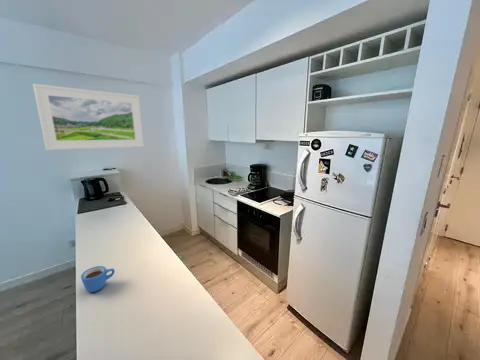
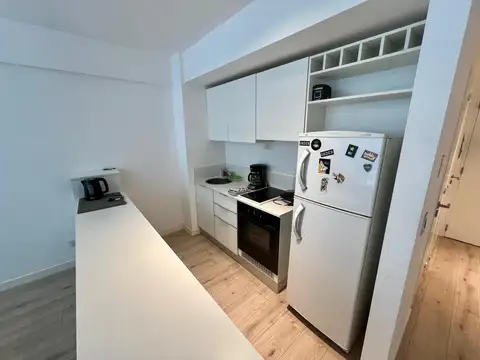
- mug [80,265,116,293]
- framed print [32,83,145,151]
